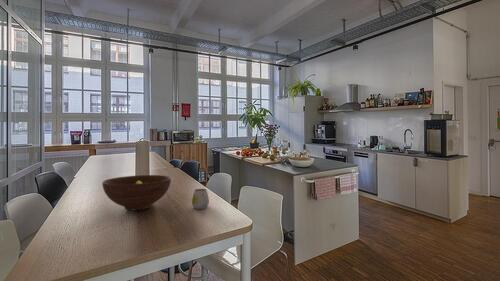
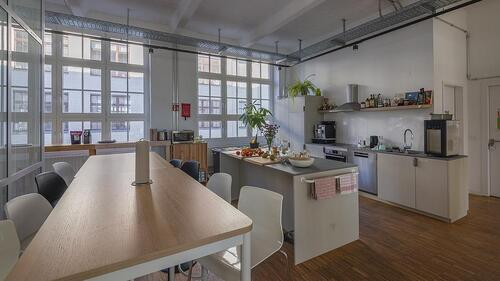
- mug [191,188,210,210]
- fruit bowl [101,174,172,211]
